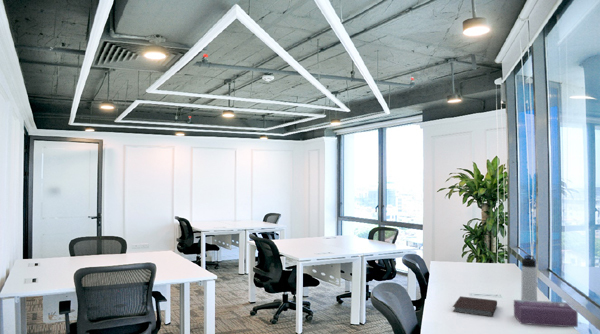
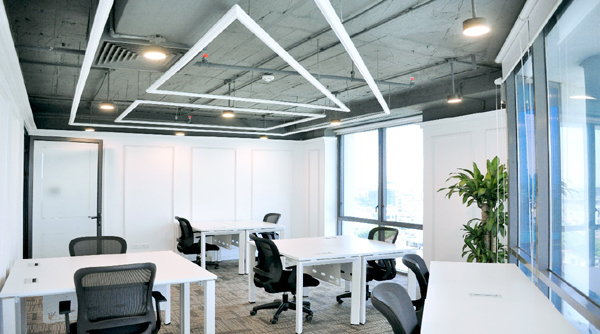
- notebook [452,295,498,318]
- thermos bottle [520,254,538,301]
- tissue box [513,299,579,328]
